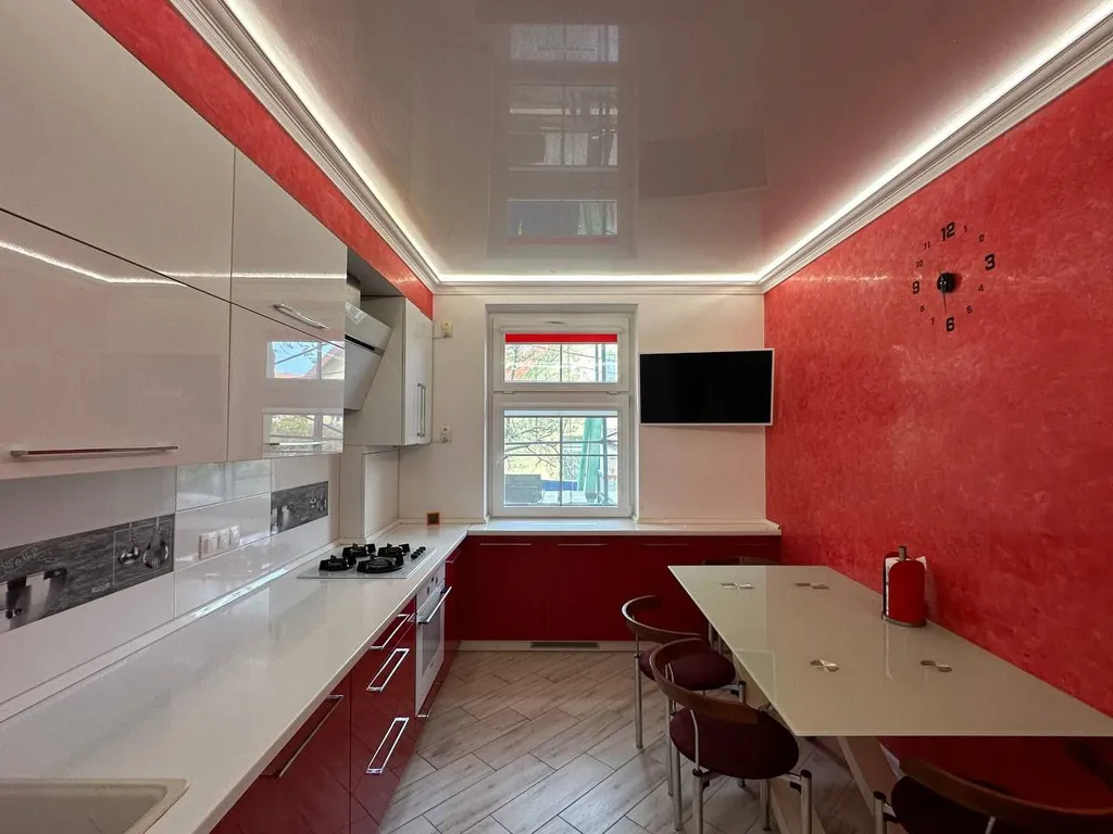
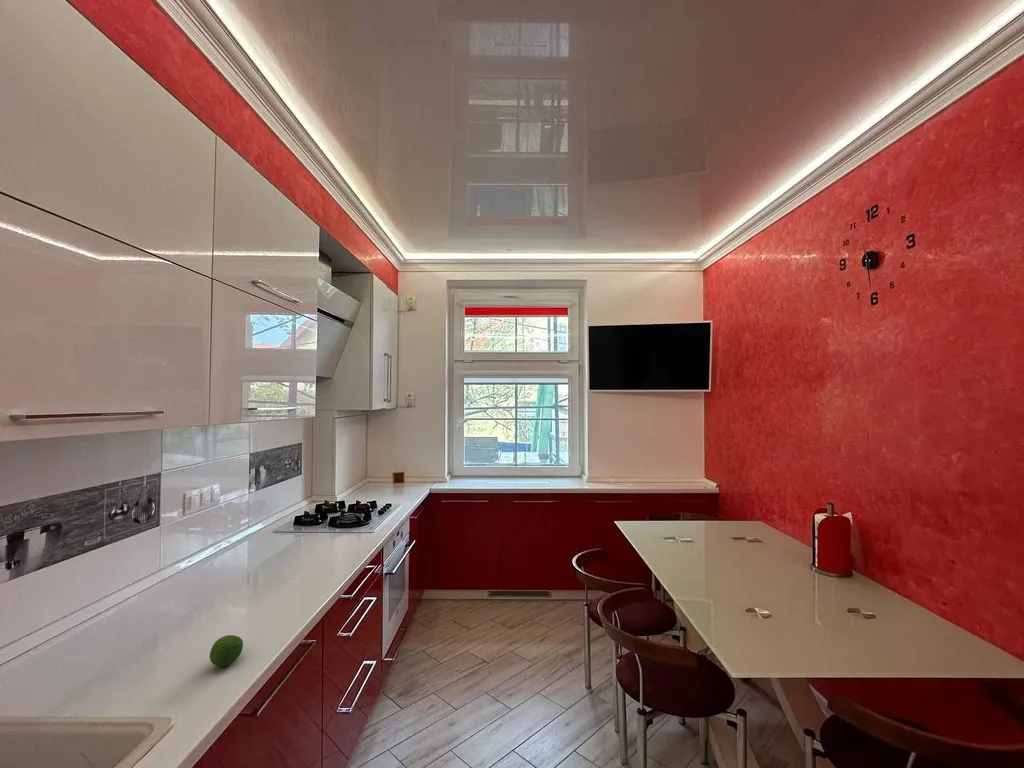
+ fruit [209,634,244,667]
